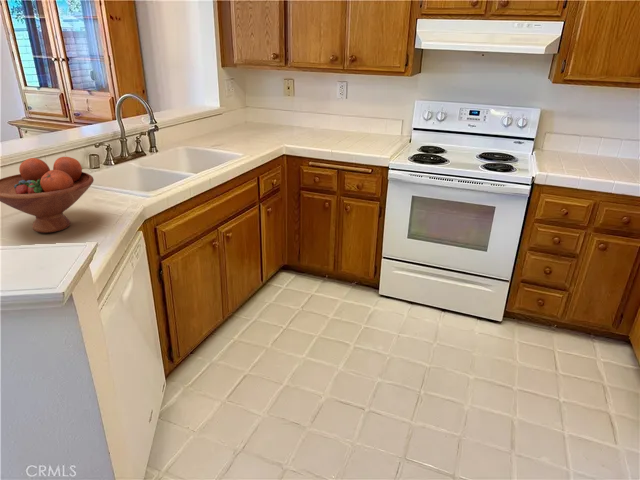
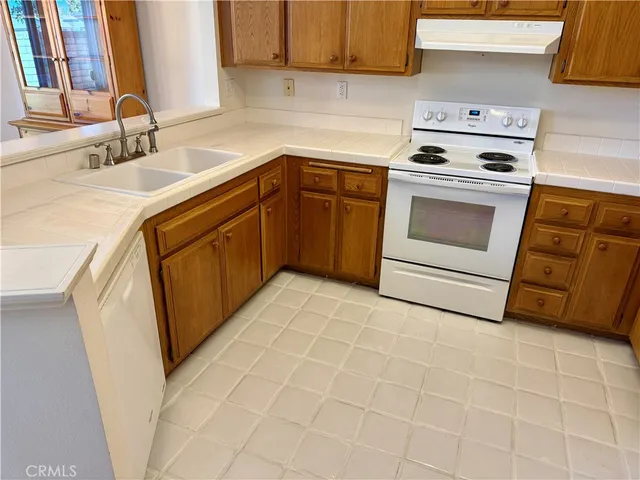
- fruit bowl [0,156,95,234]
